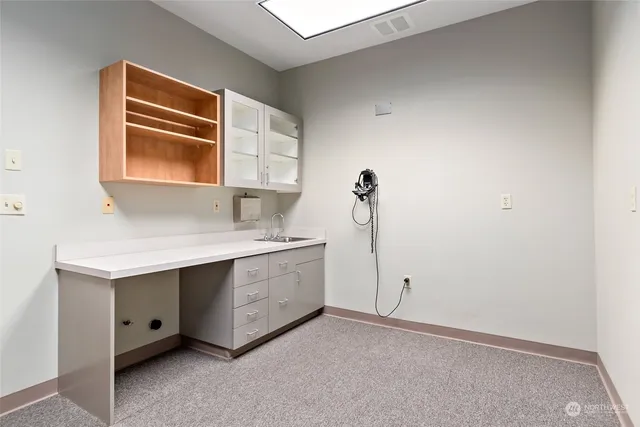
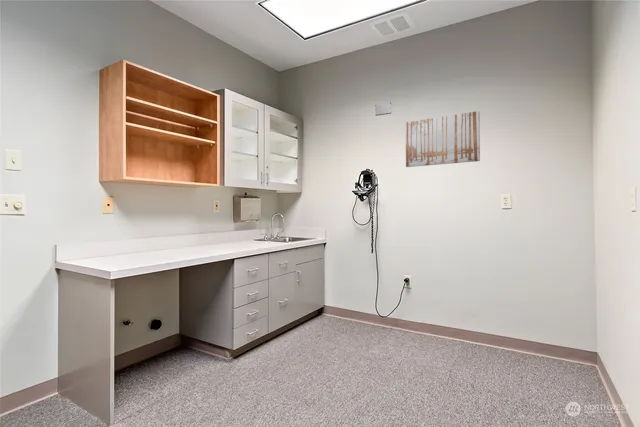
+ wall art [405,110,481,168]
